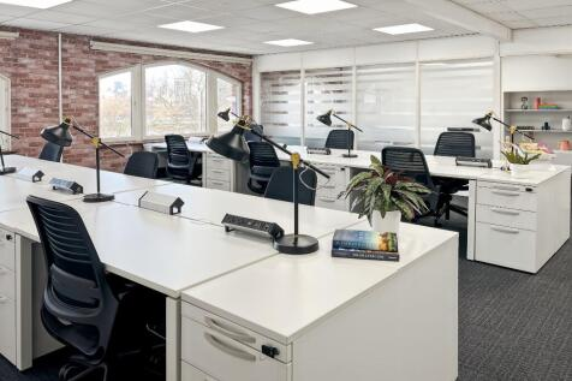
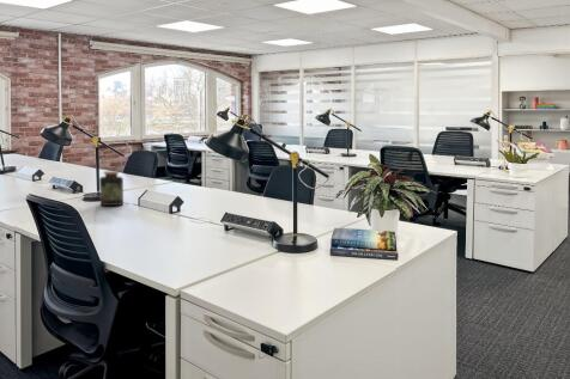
+ jar [98,170,125,207]
